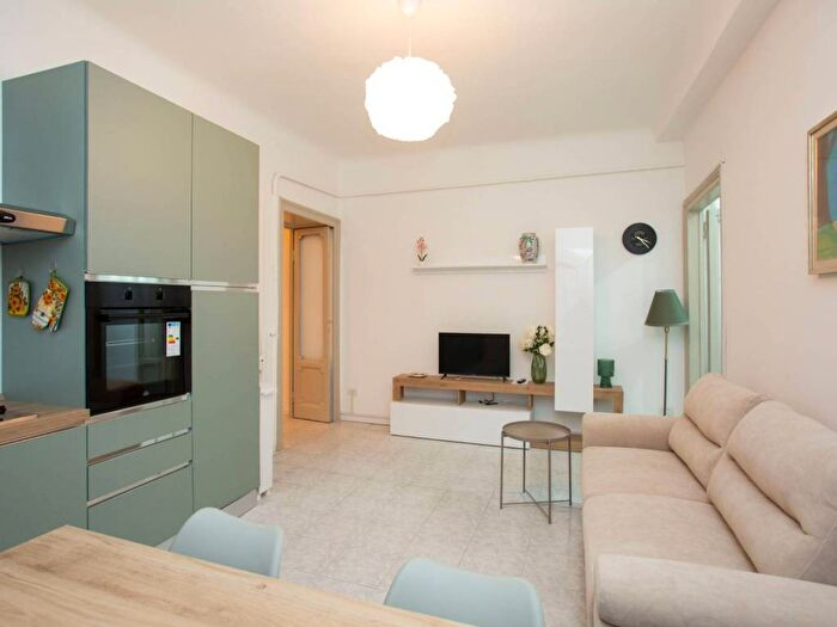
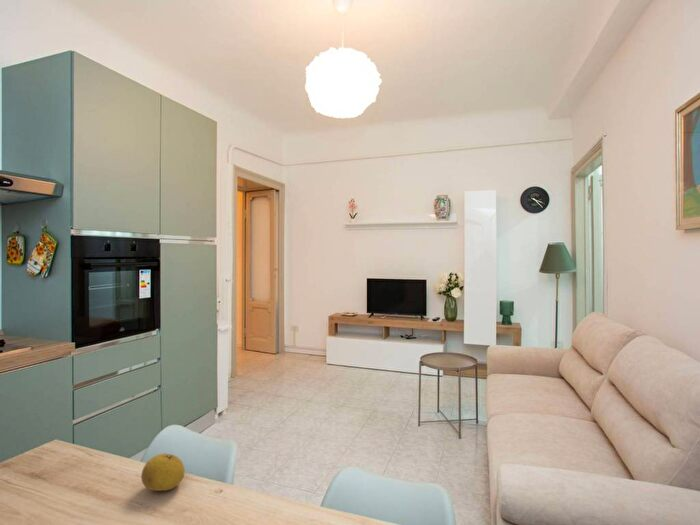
+ fruit [140,453,186,492]
